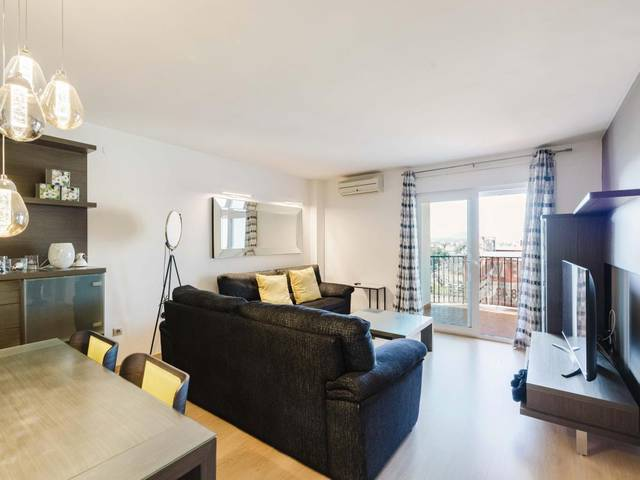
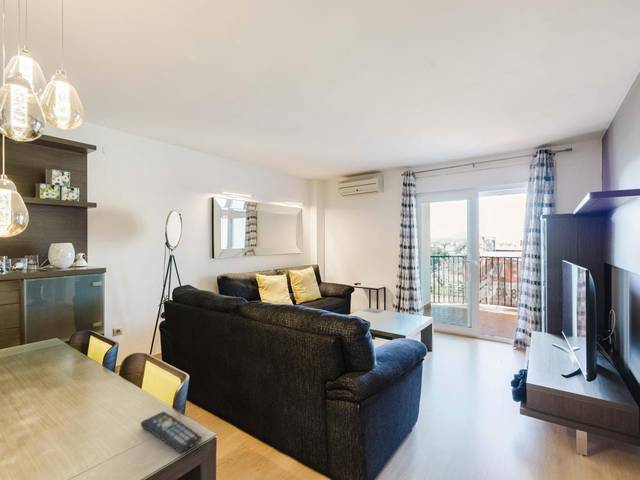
+ remote control [140,411,203,454]
